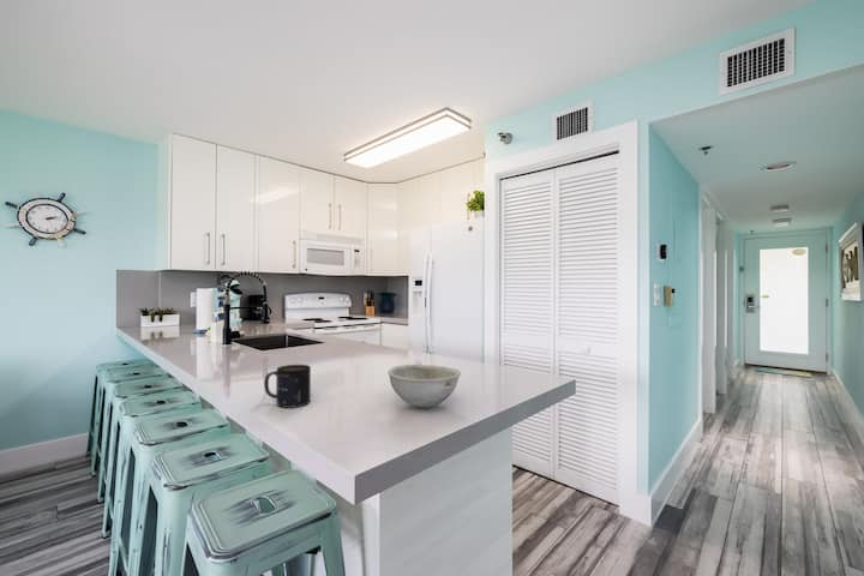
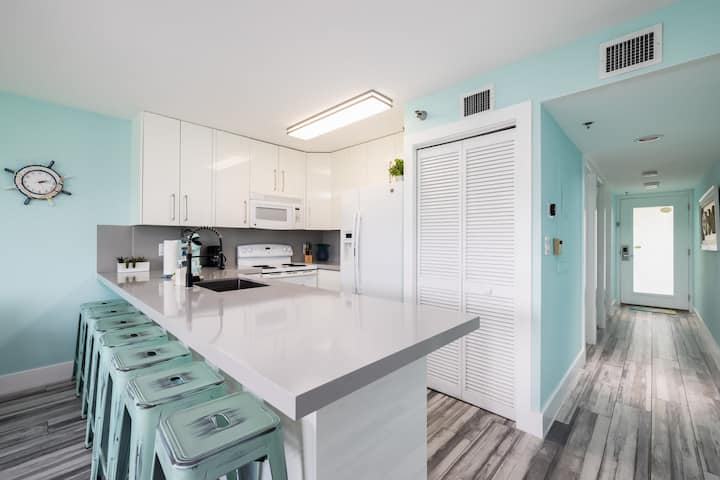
- bowl [386,364,462,409]
- mug [263,364,312,409]
